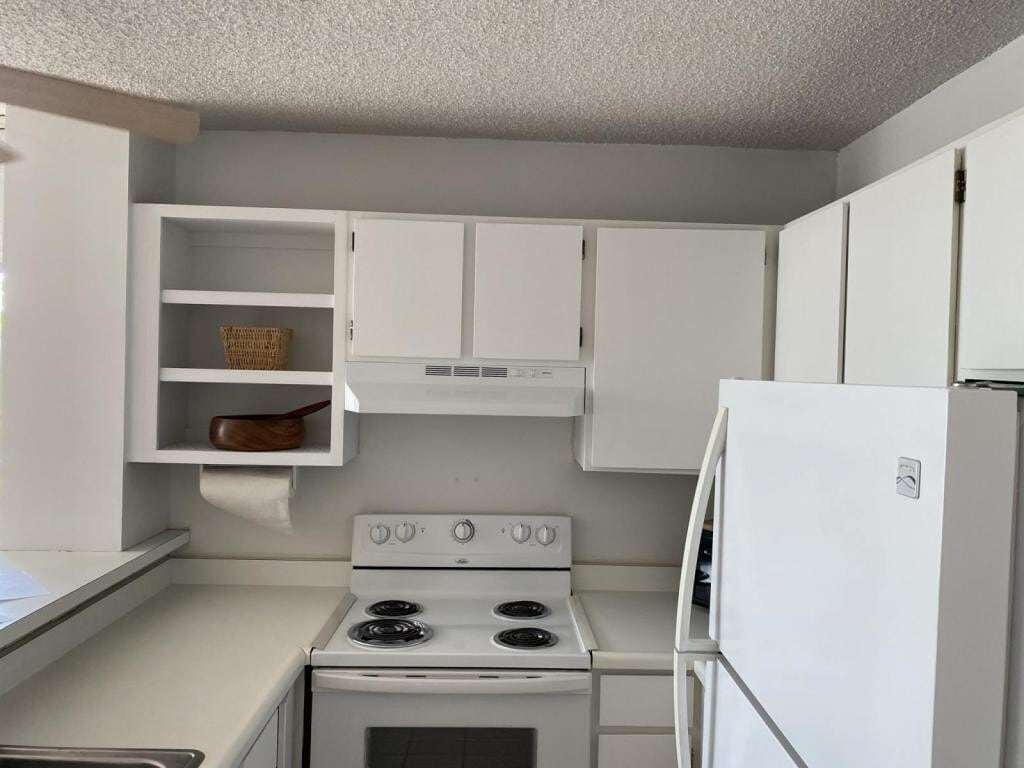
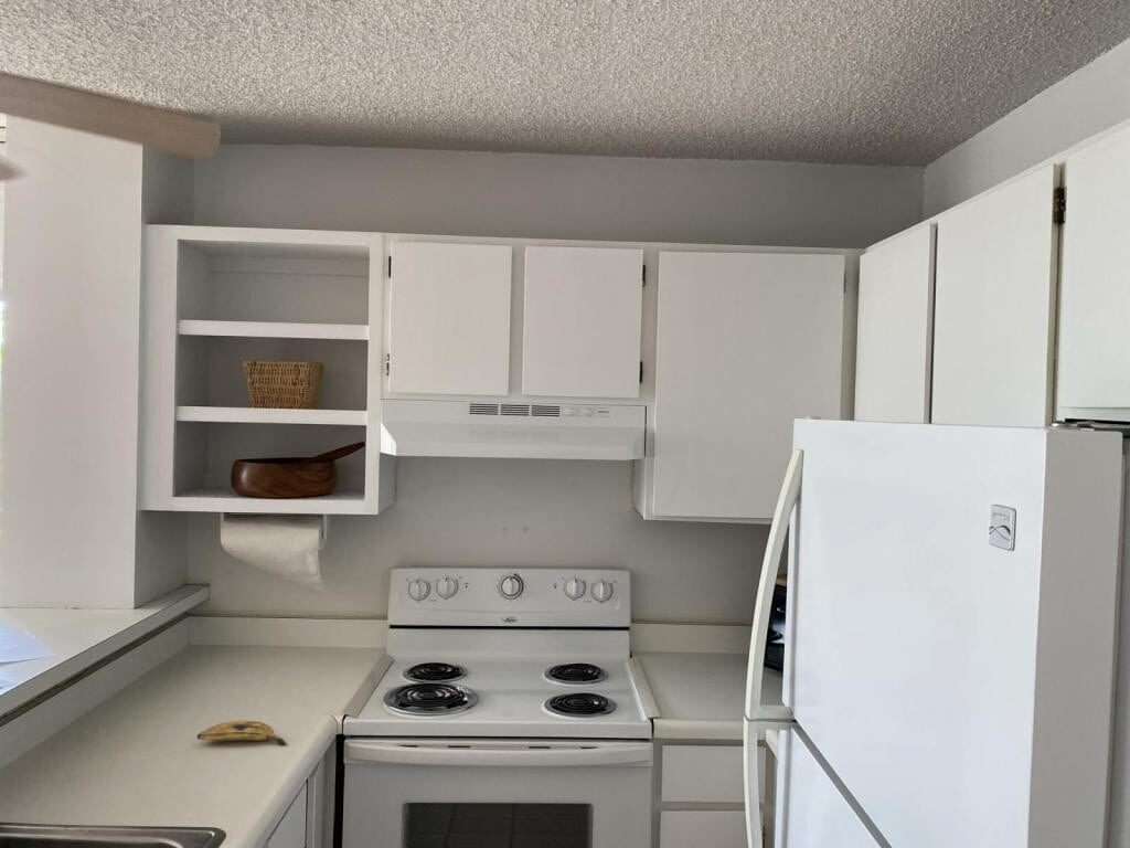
+ banana [196,719,288,745]
